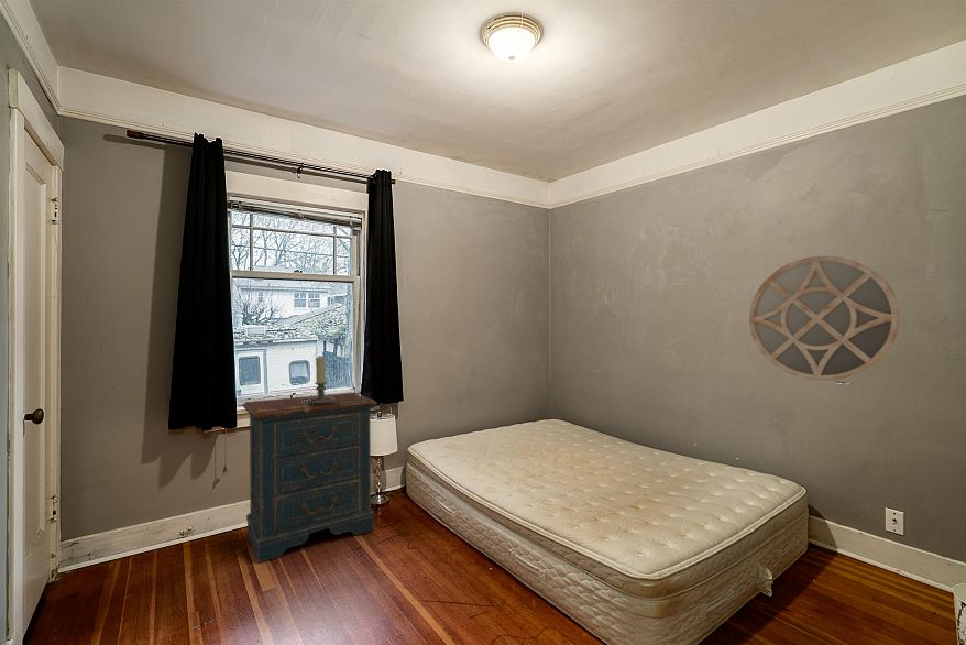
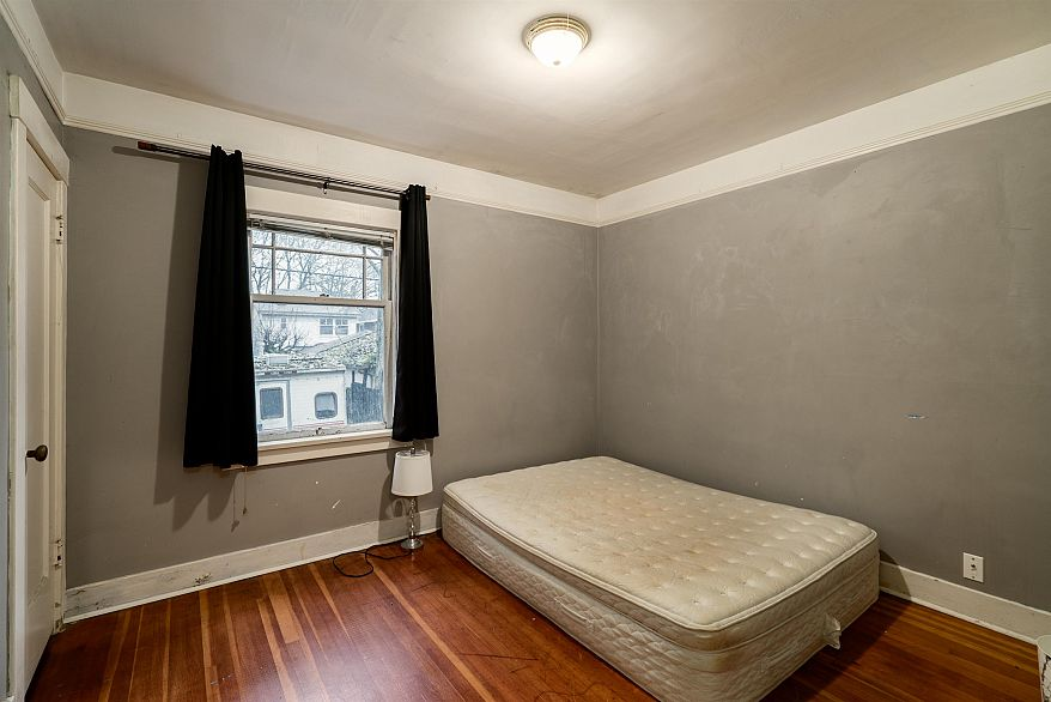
- candle holder [303,356,334,405]
- dresser [242,391,378,564]
- home mirror [748,255,902,382]
